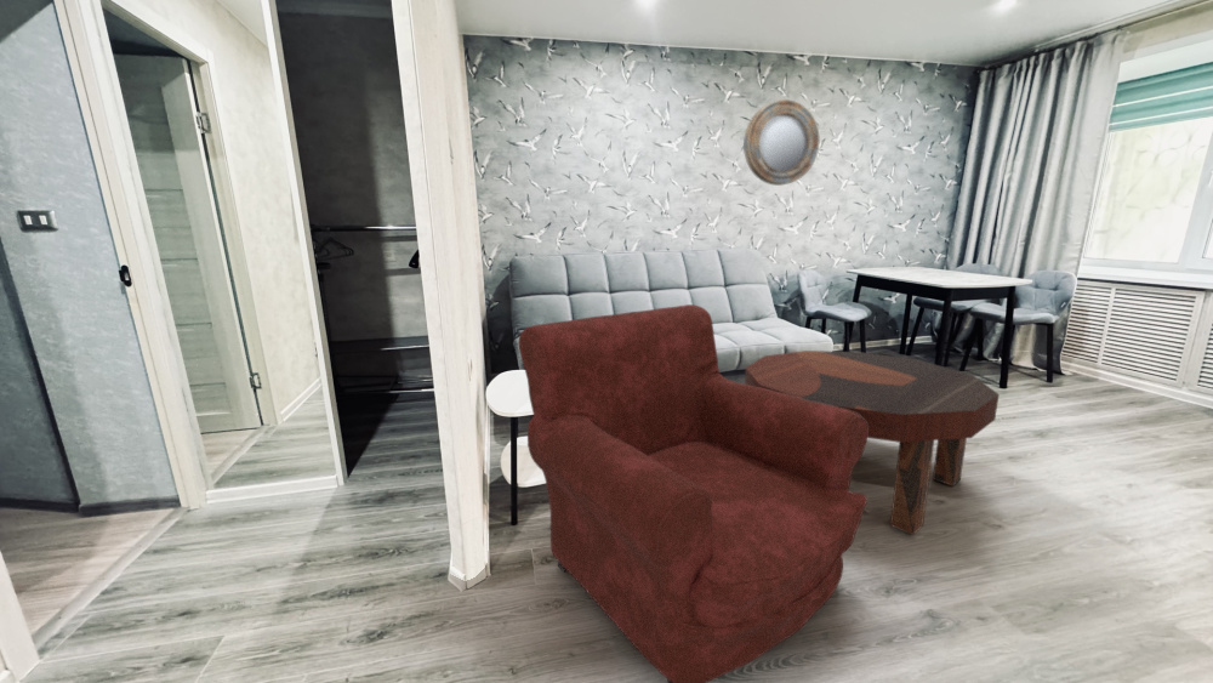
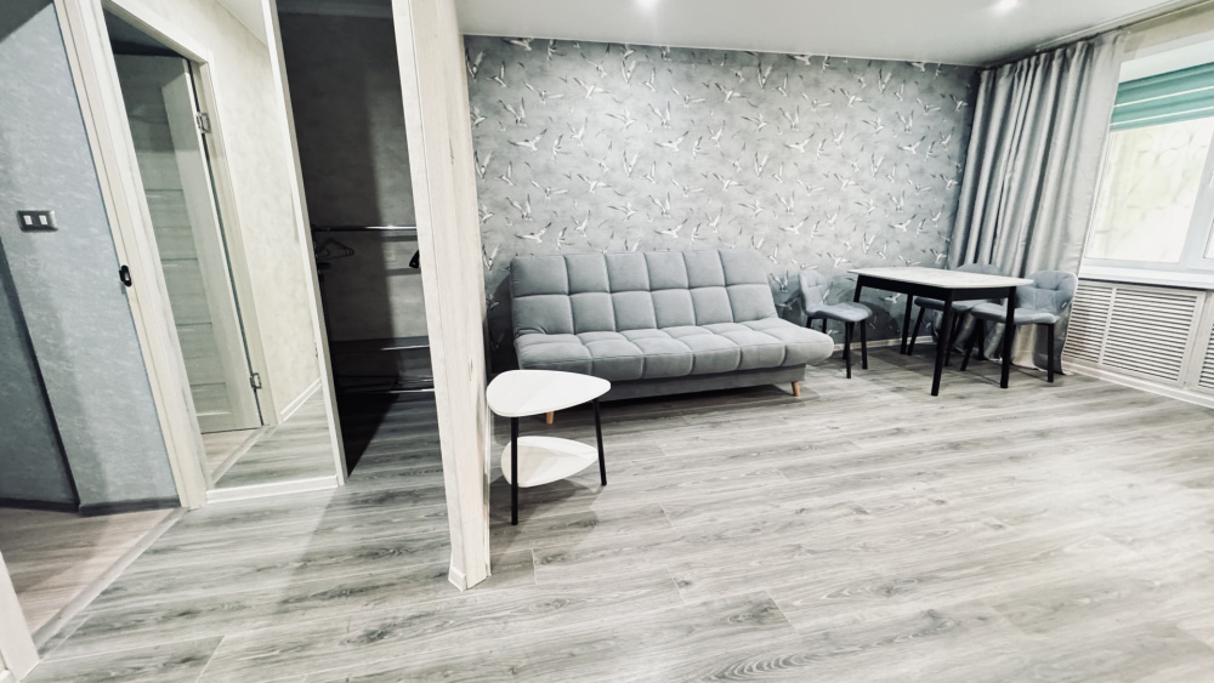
- coffee table [744,349,1001,536]
- armchair [518,303,869,683]
- home mirror [742,98,821,187]
